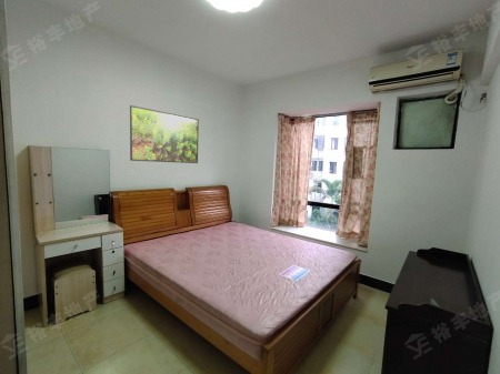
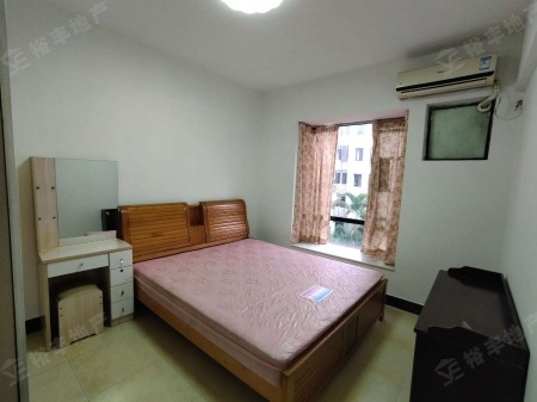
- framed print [129,104,200,164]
